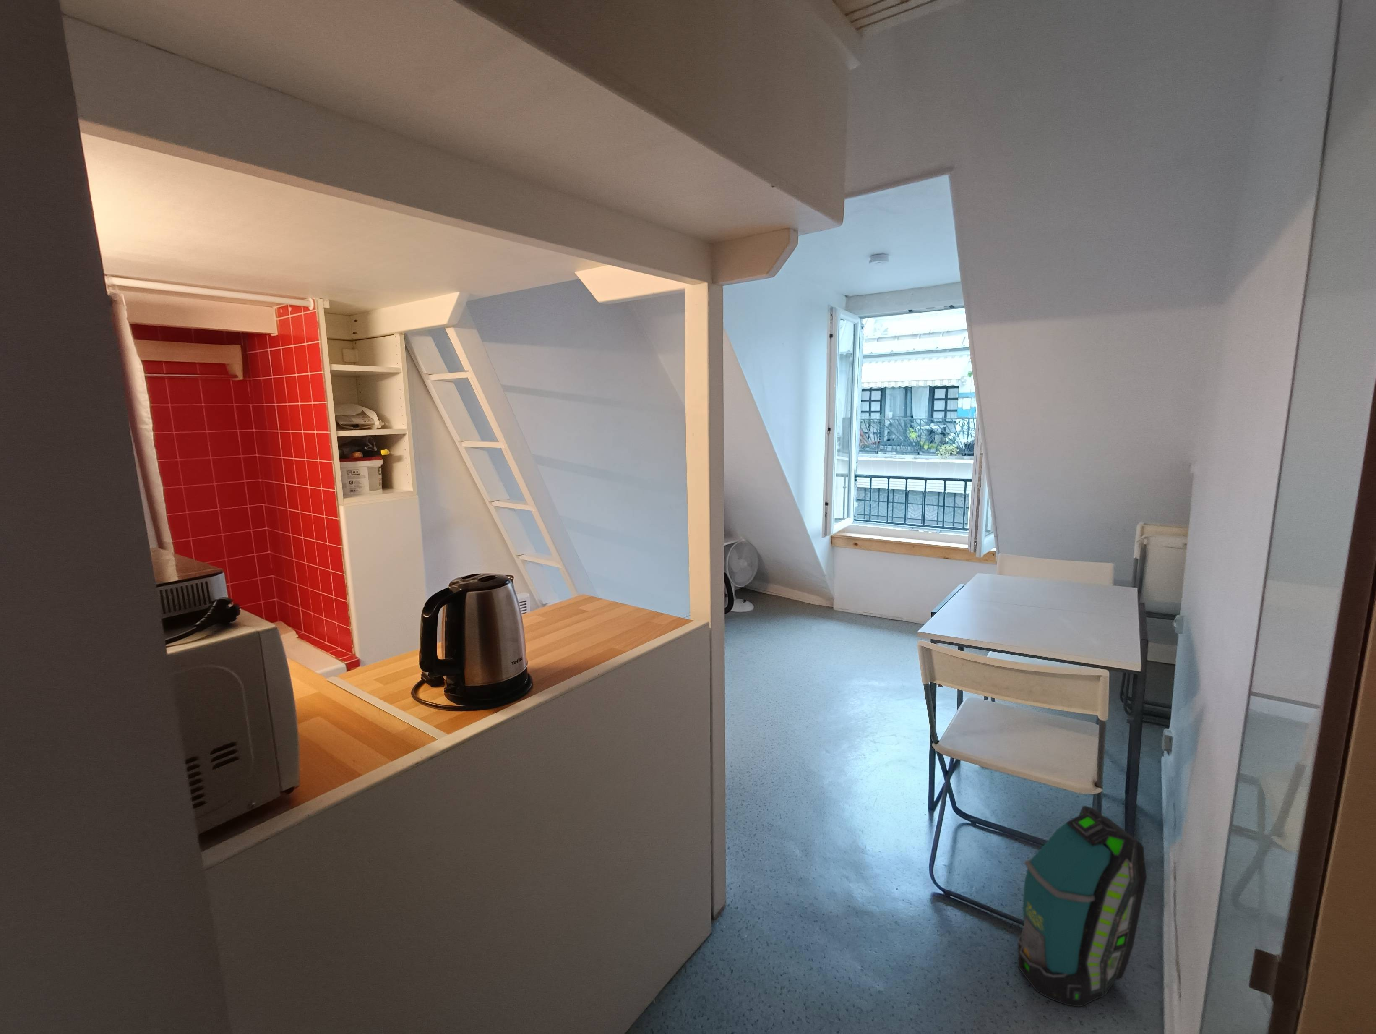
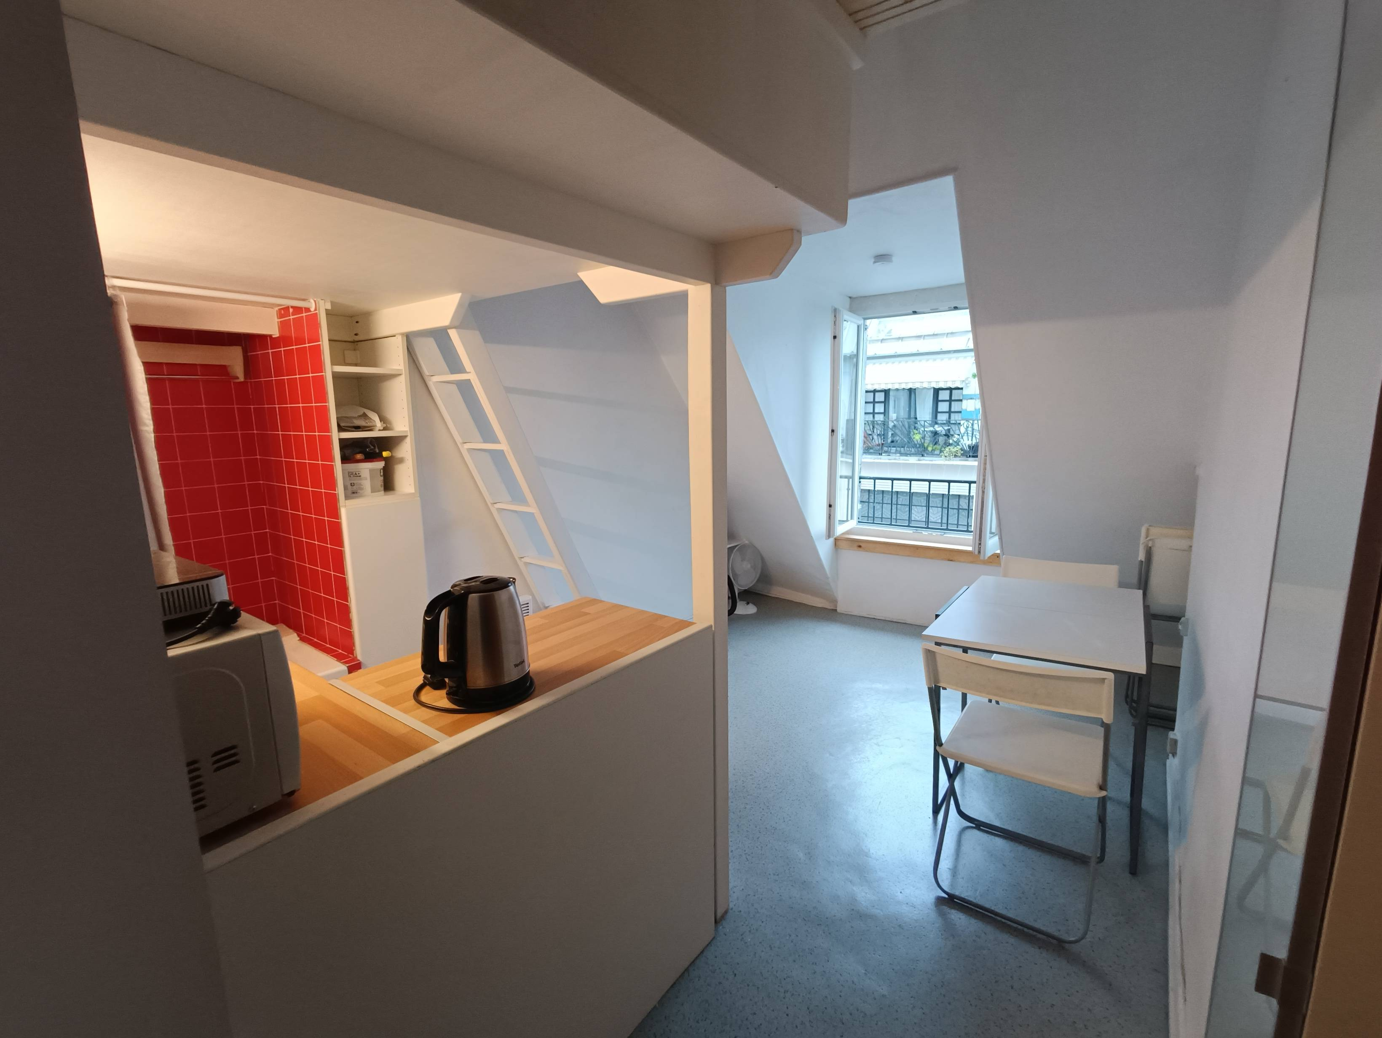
- backpack [1018,805,1147,1007]
